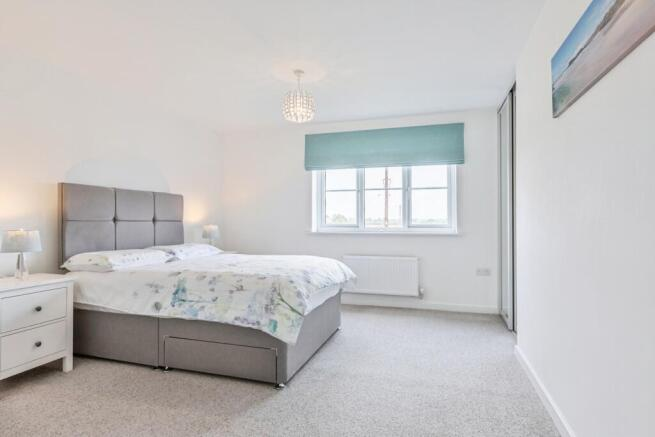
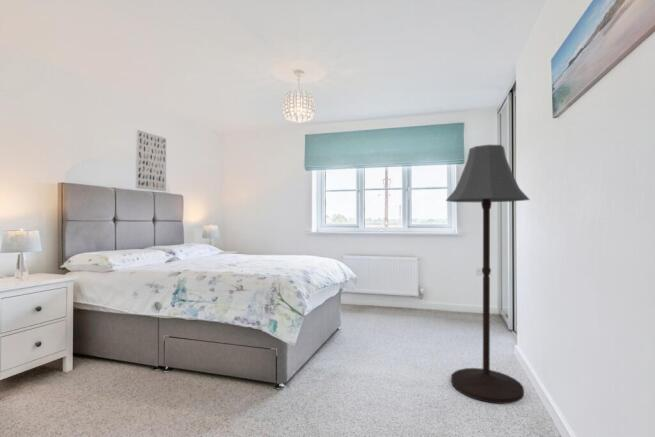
+ floor lamp [445,144,531,405]
+ wall art [135,129,167,192]
